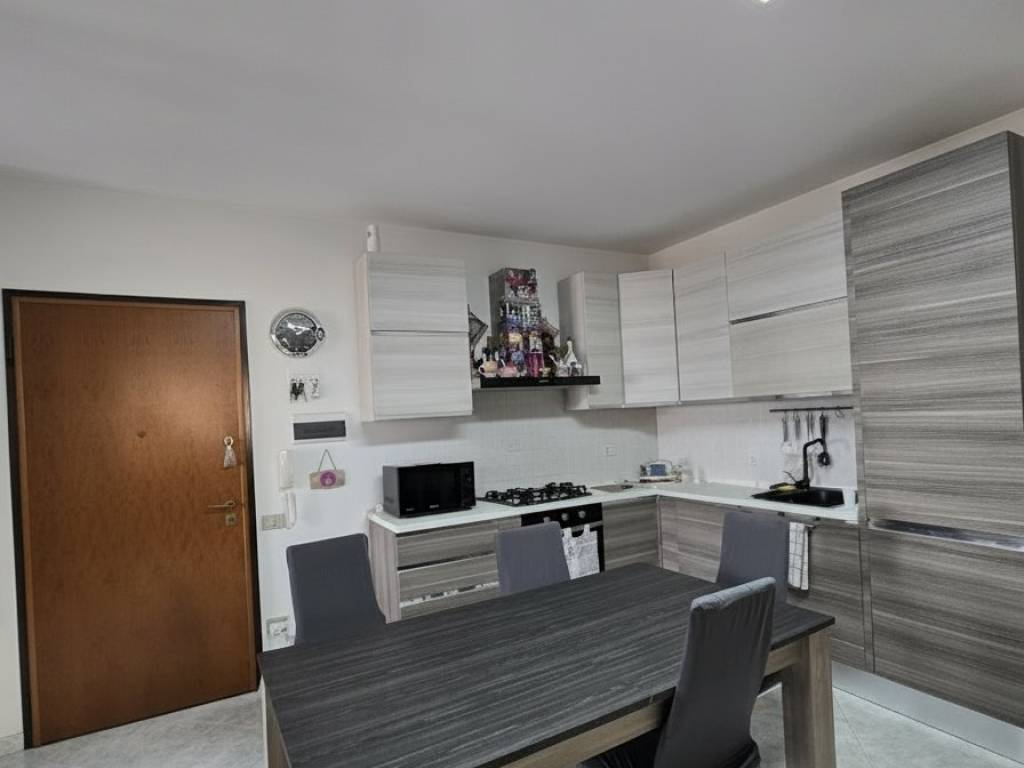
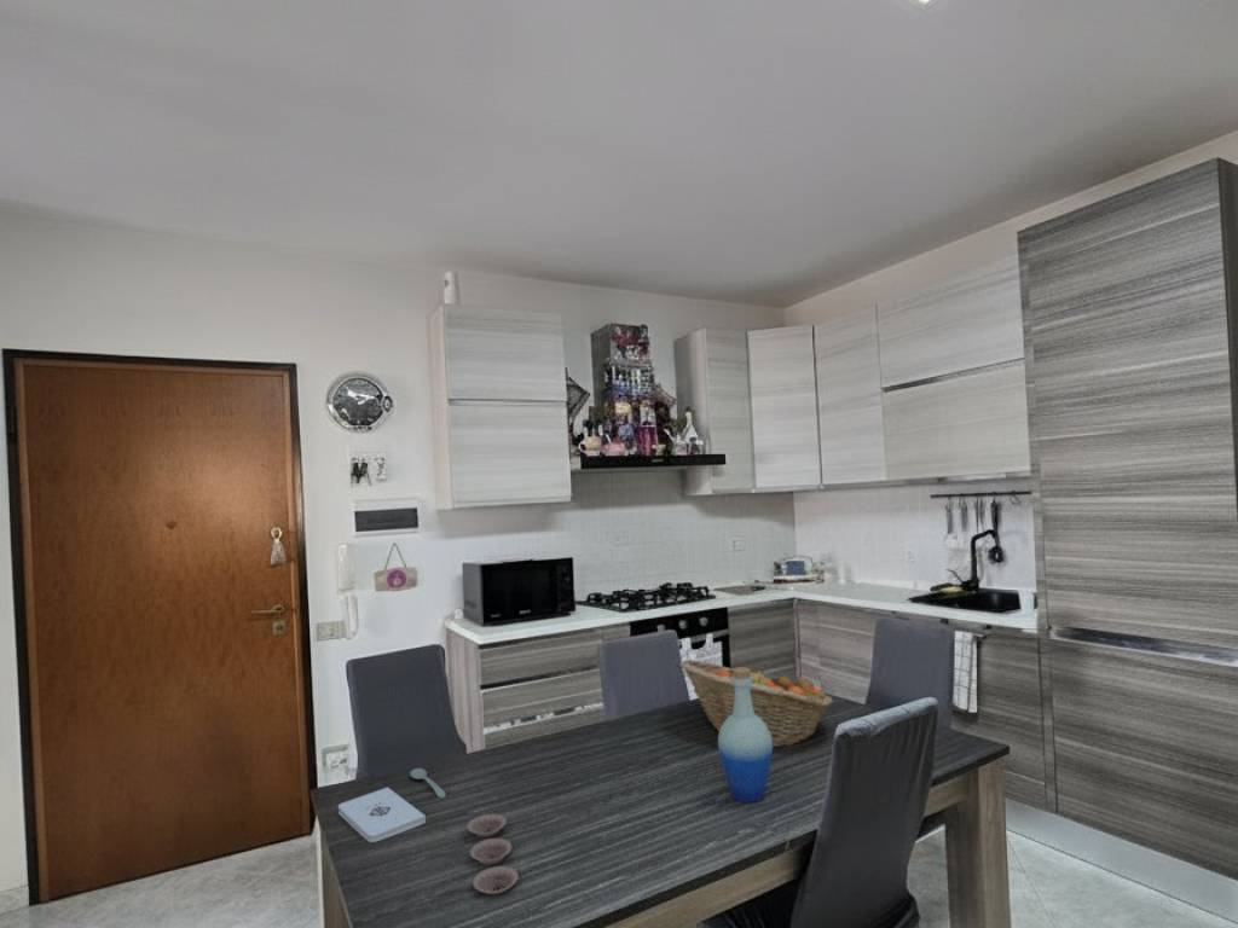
+ plate [467,813,520,895]
+ spoon [409,767,447,799]
+ notepad [337,787,427,843]
+ fruit basket [678,659,834,748]
+ bottle [717,666,774,804]
